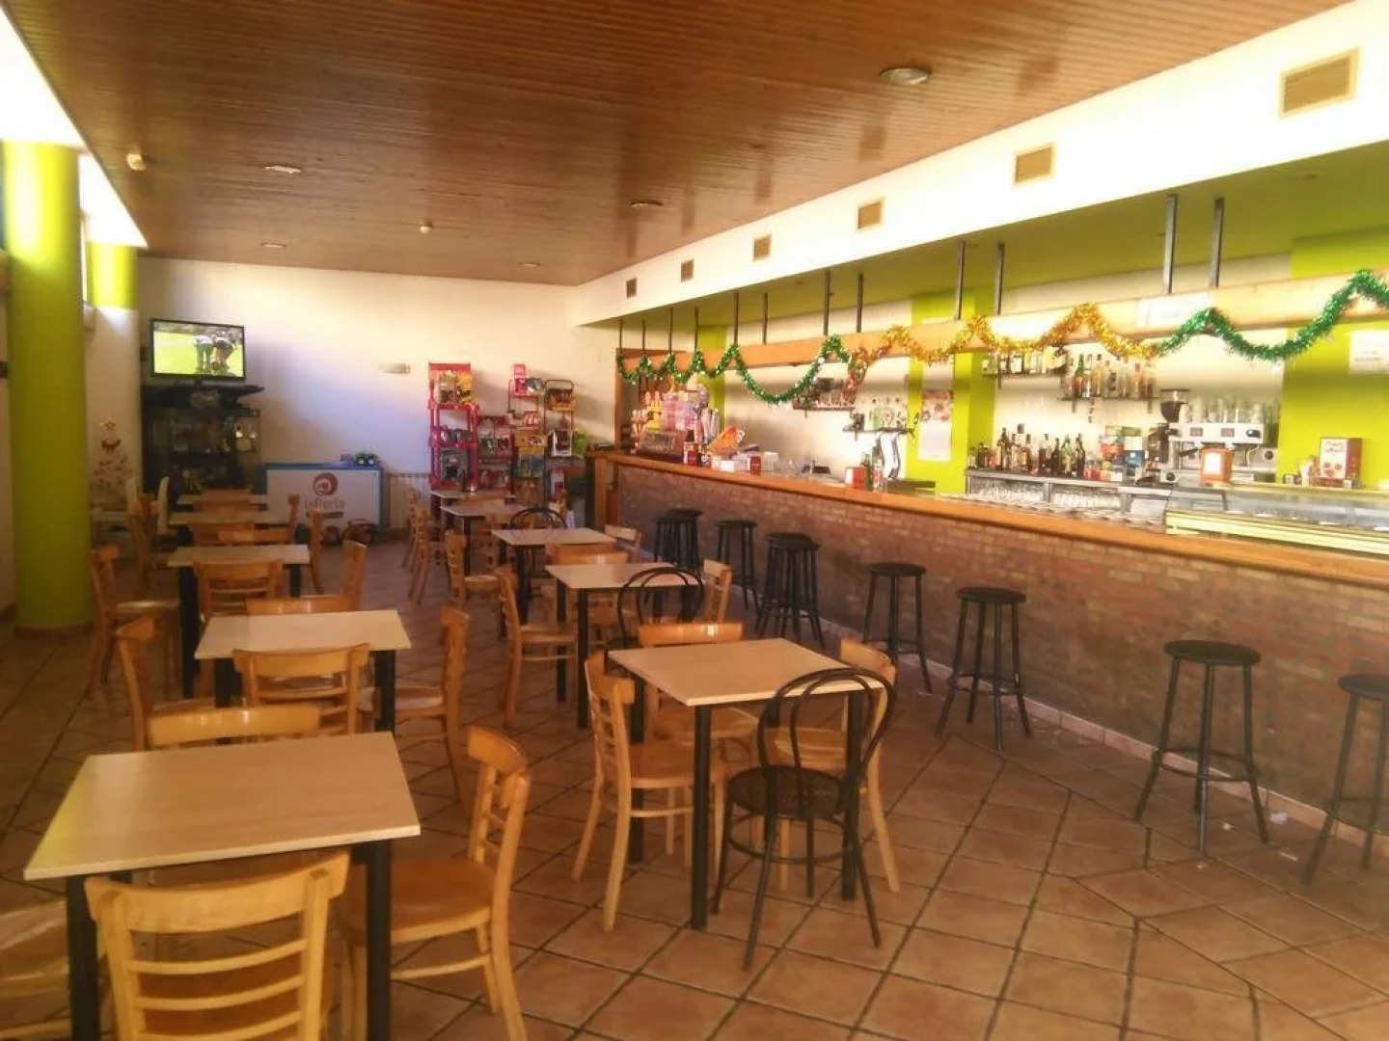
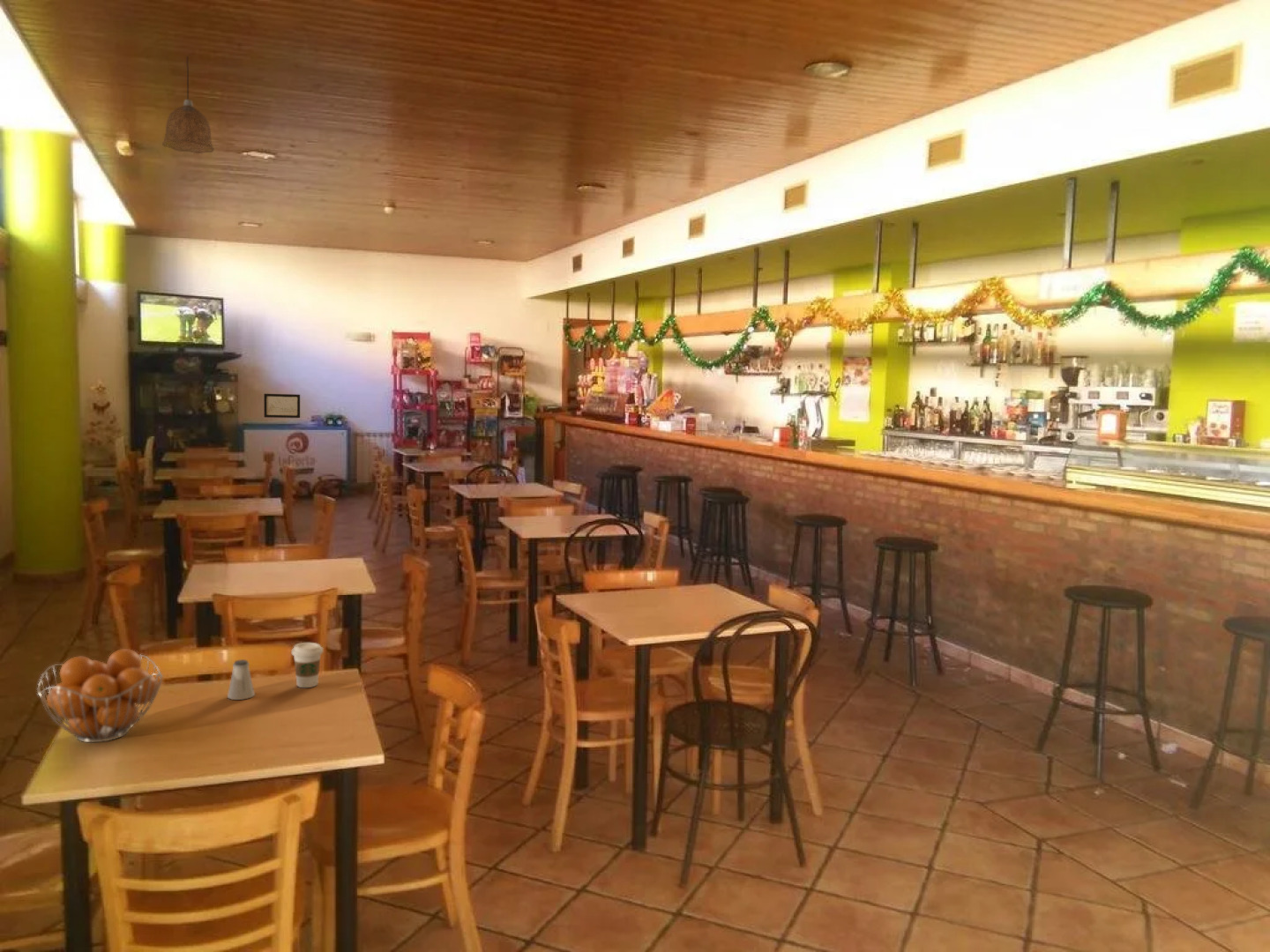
+ saltshaker [227,658,256,701]
+ pendant lamp [161,56,215,154]
+ fruit basket [36,648,164,743]
+ coffee cup [291,642,324,688]
+ wall art [263,393,301,419]
